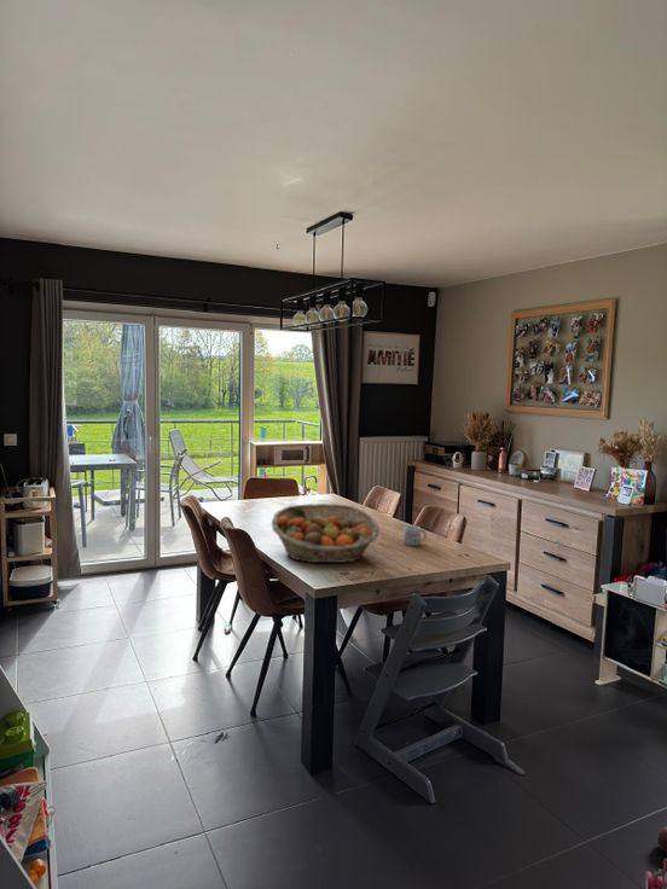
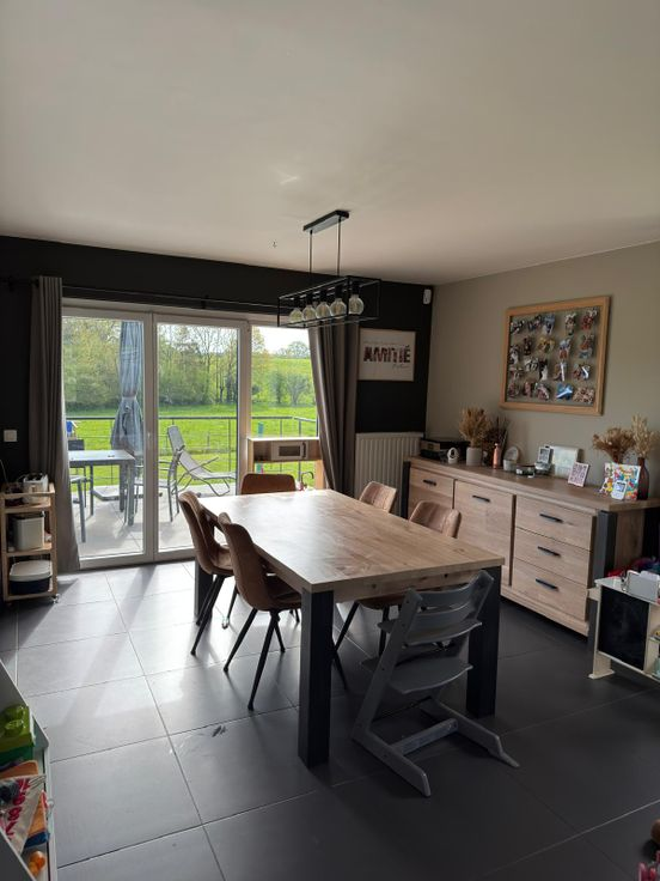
- mug [402,524,428,547]
- fruit basket [271,502,381,564]
